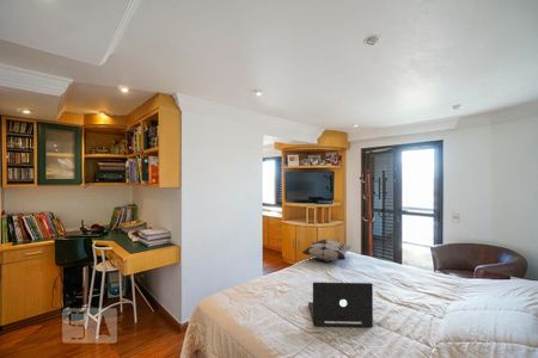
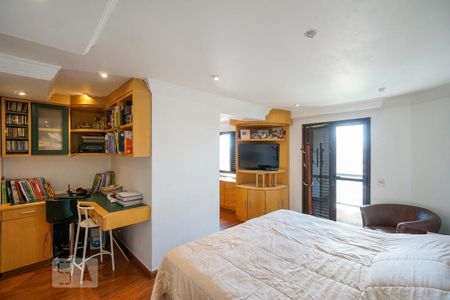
- decorative pillow [301,239,353,263]
- laptop [307,282,374,329]
